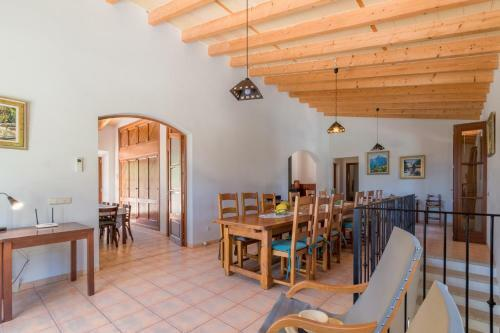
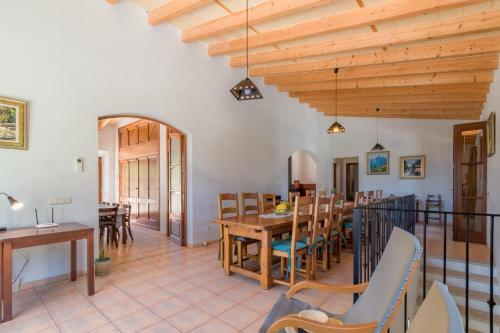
+ potted plant [93,243,112,277]
